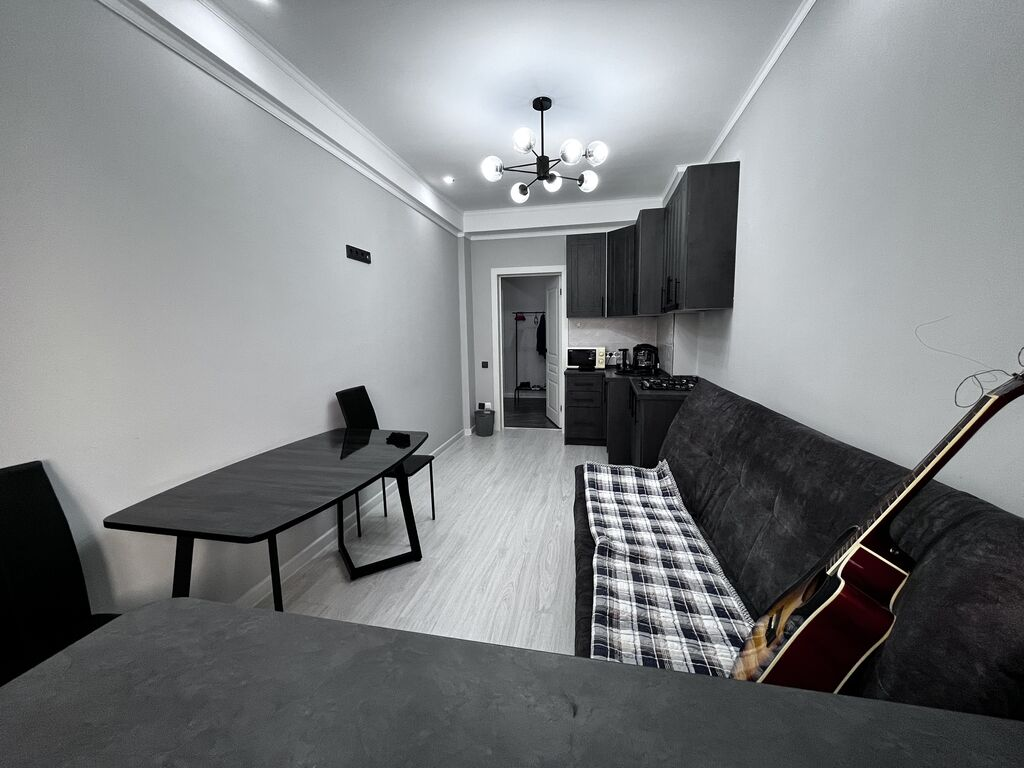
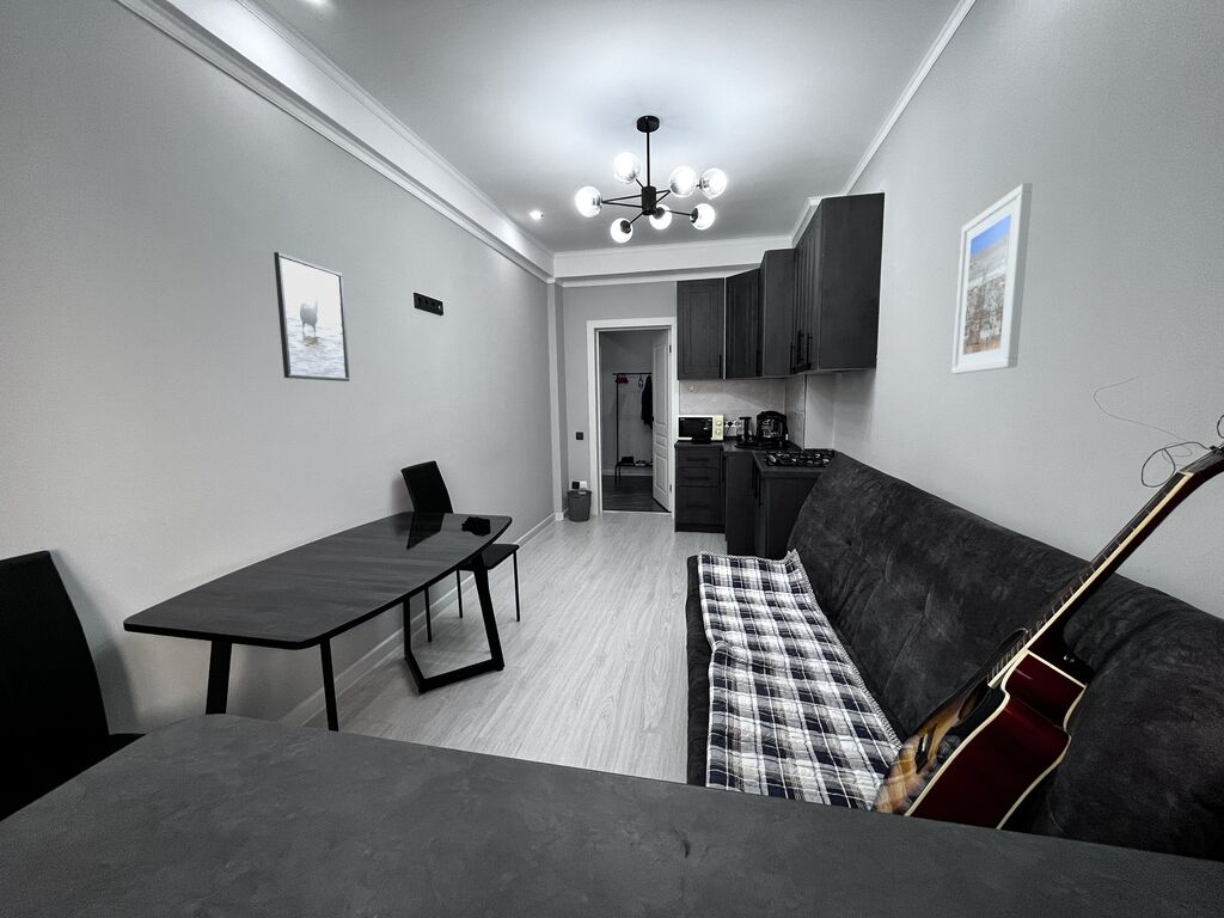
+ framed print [273,251,350,382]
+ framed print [950,182,1034,375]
